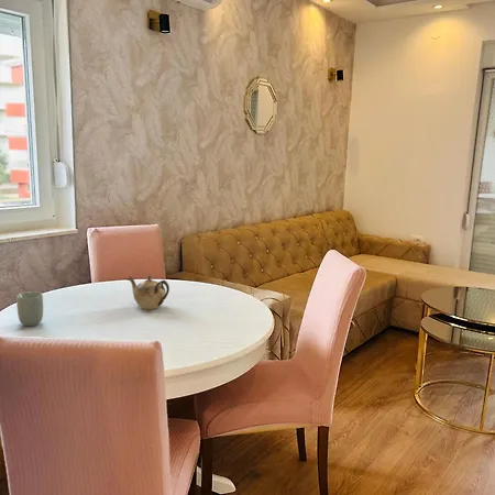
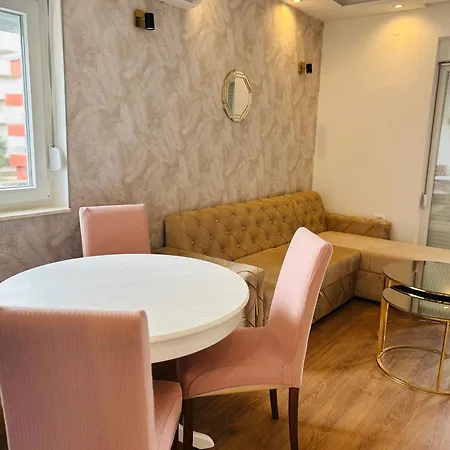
- teapot [127,274,170,311]
- cup [15,290,44,327]
